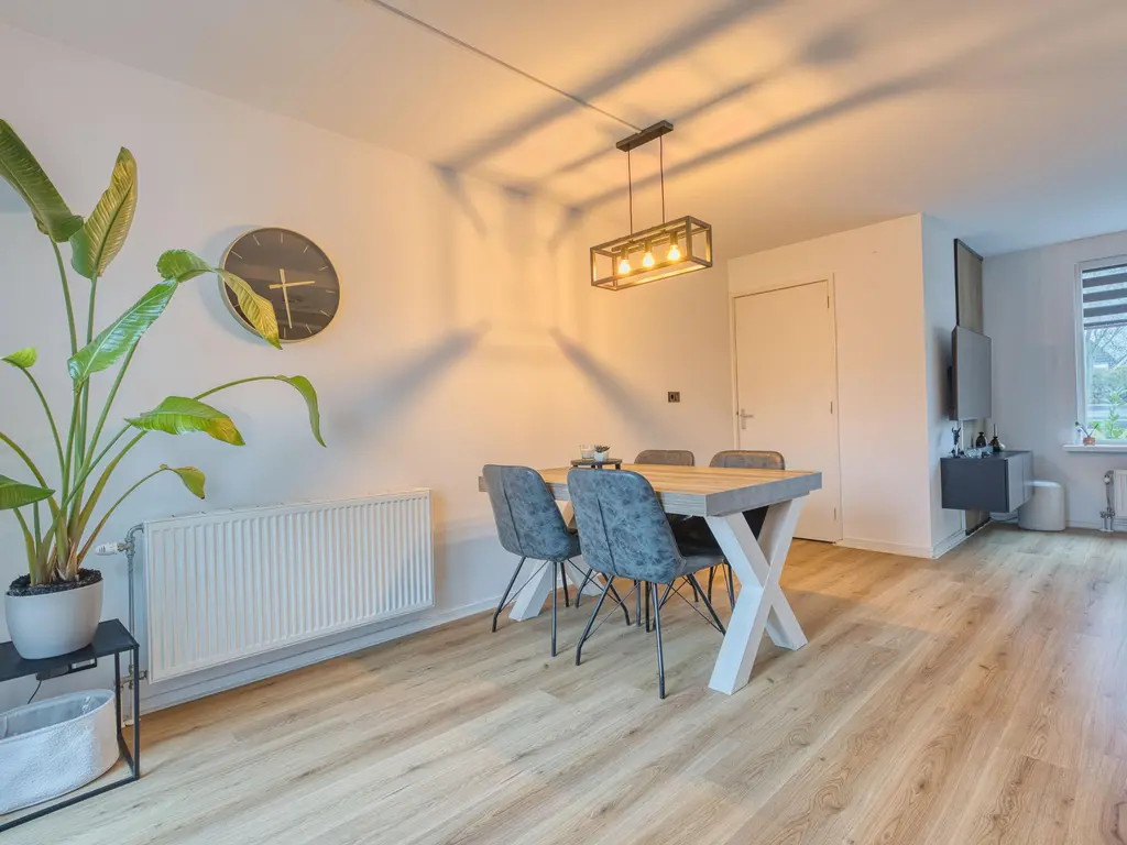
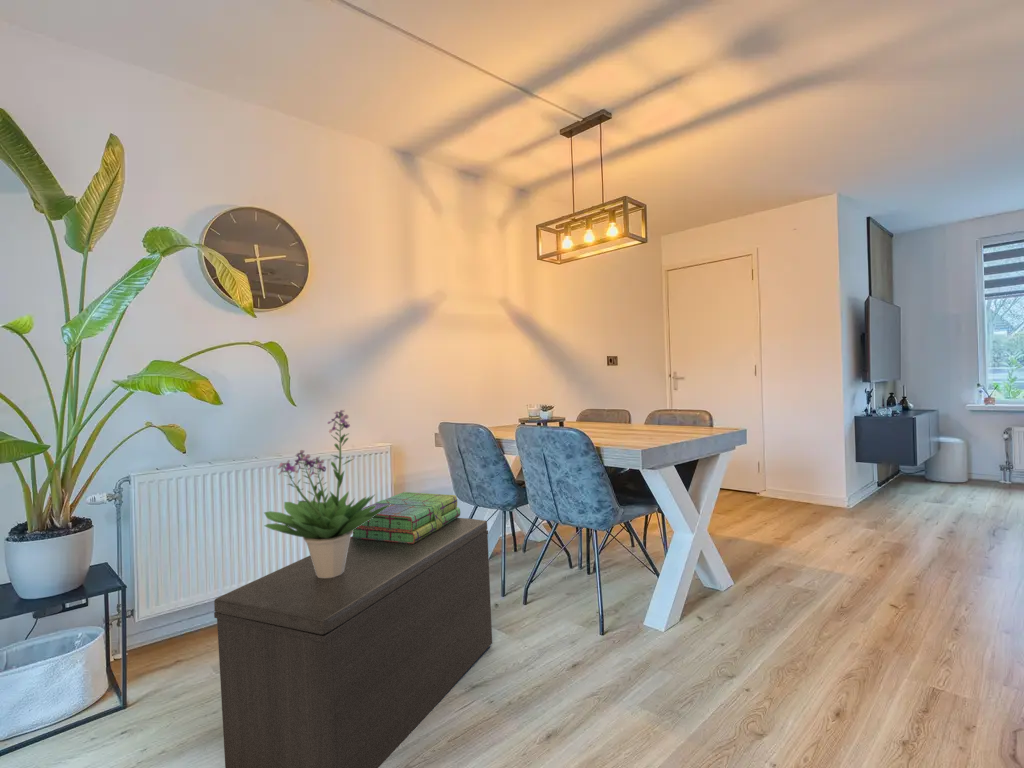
+ stack of books [350,491,461,544]
+ potted plant [263,409,391,578]
+ bench [213,517,493,768]
